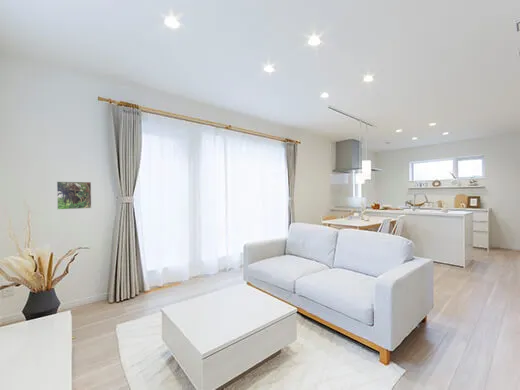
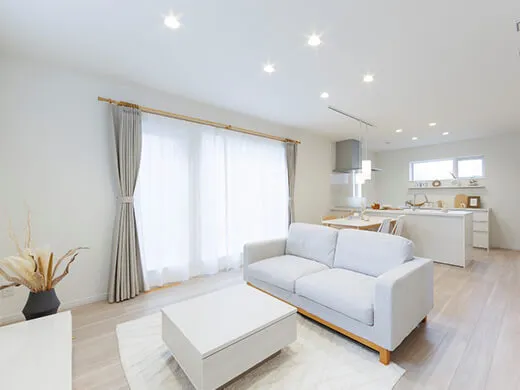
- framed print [56,180,93,211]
